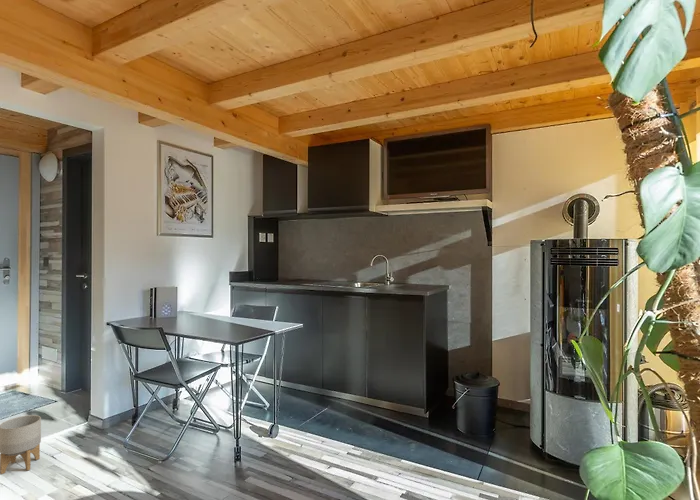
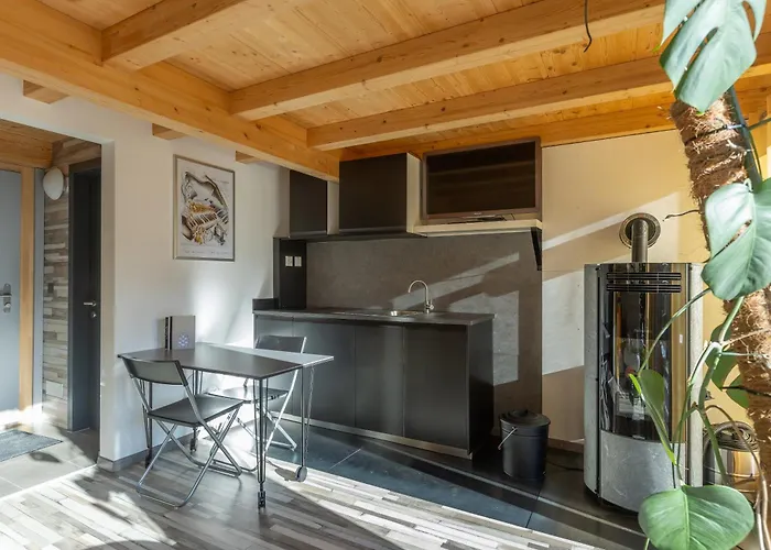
- planter [0,414,42,475]
